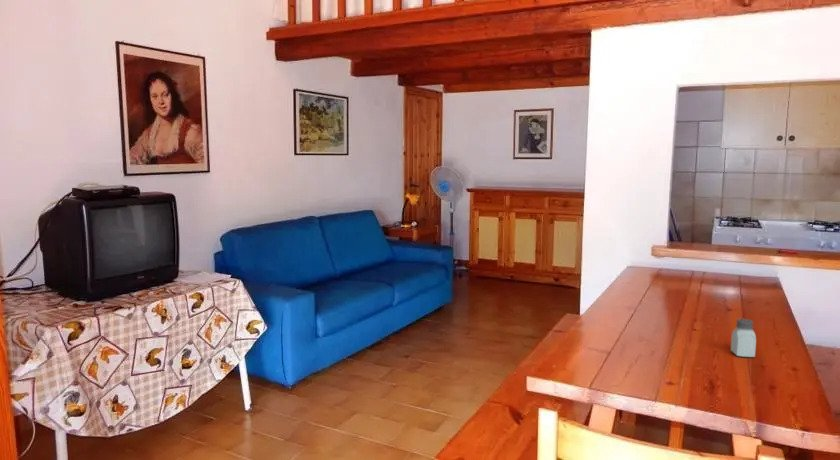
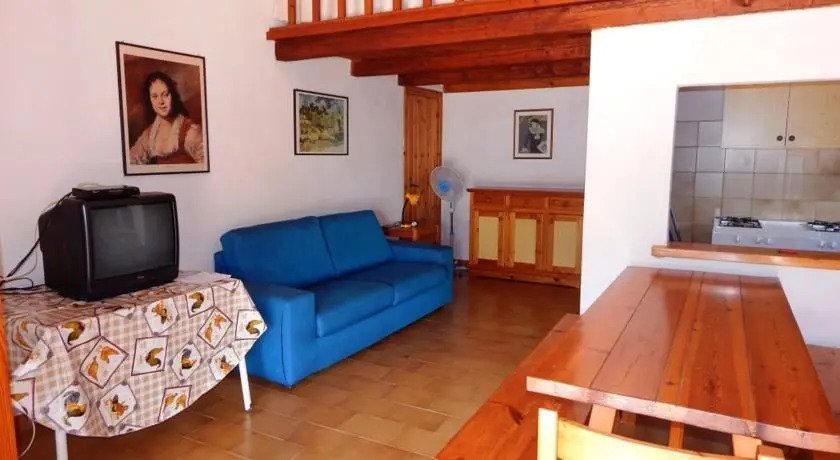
- saltshaker [730,318,757,358]
